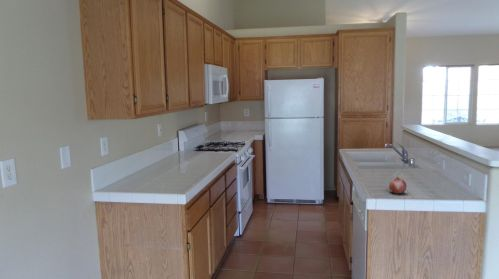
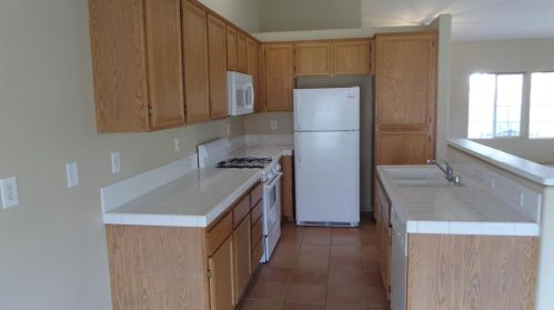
- fruit [388,175,407,195]
